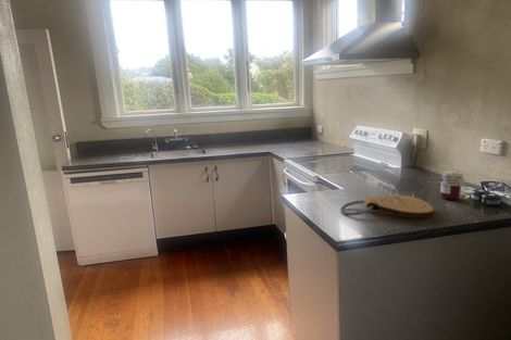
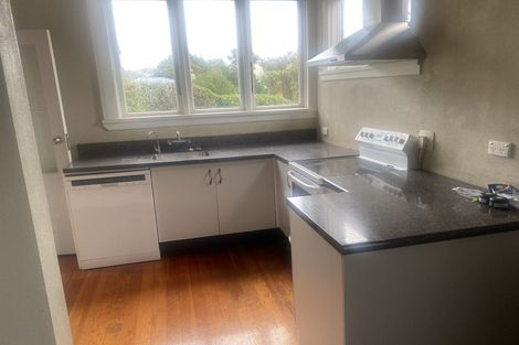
- jar [439,169,465,201]
- key chain [339,194,435,219]
